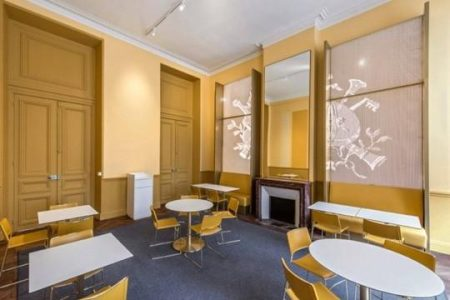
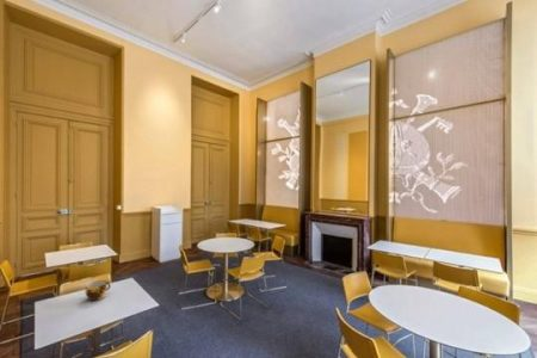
+ cup [85,279,112,302]
